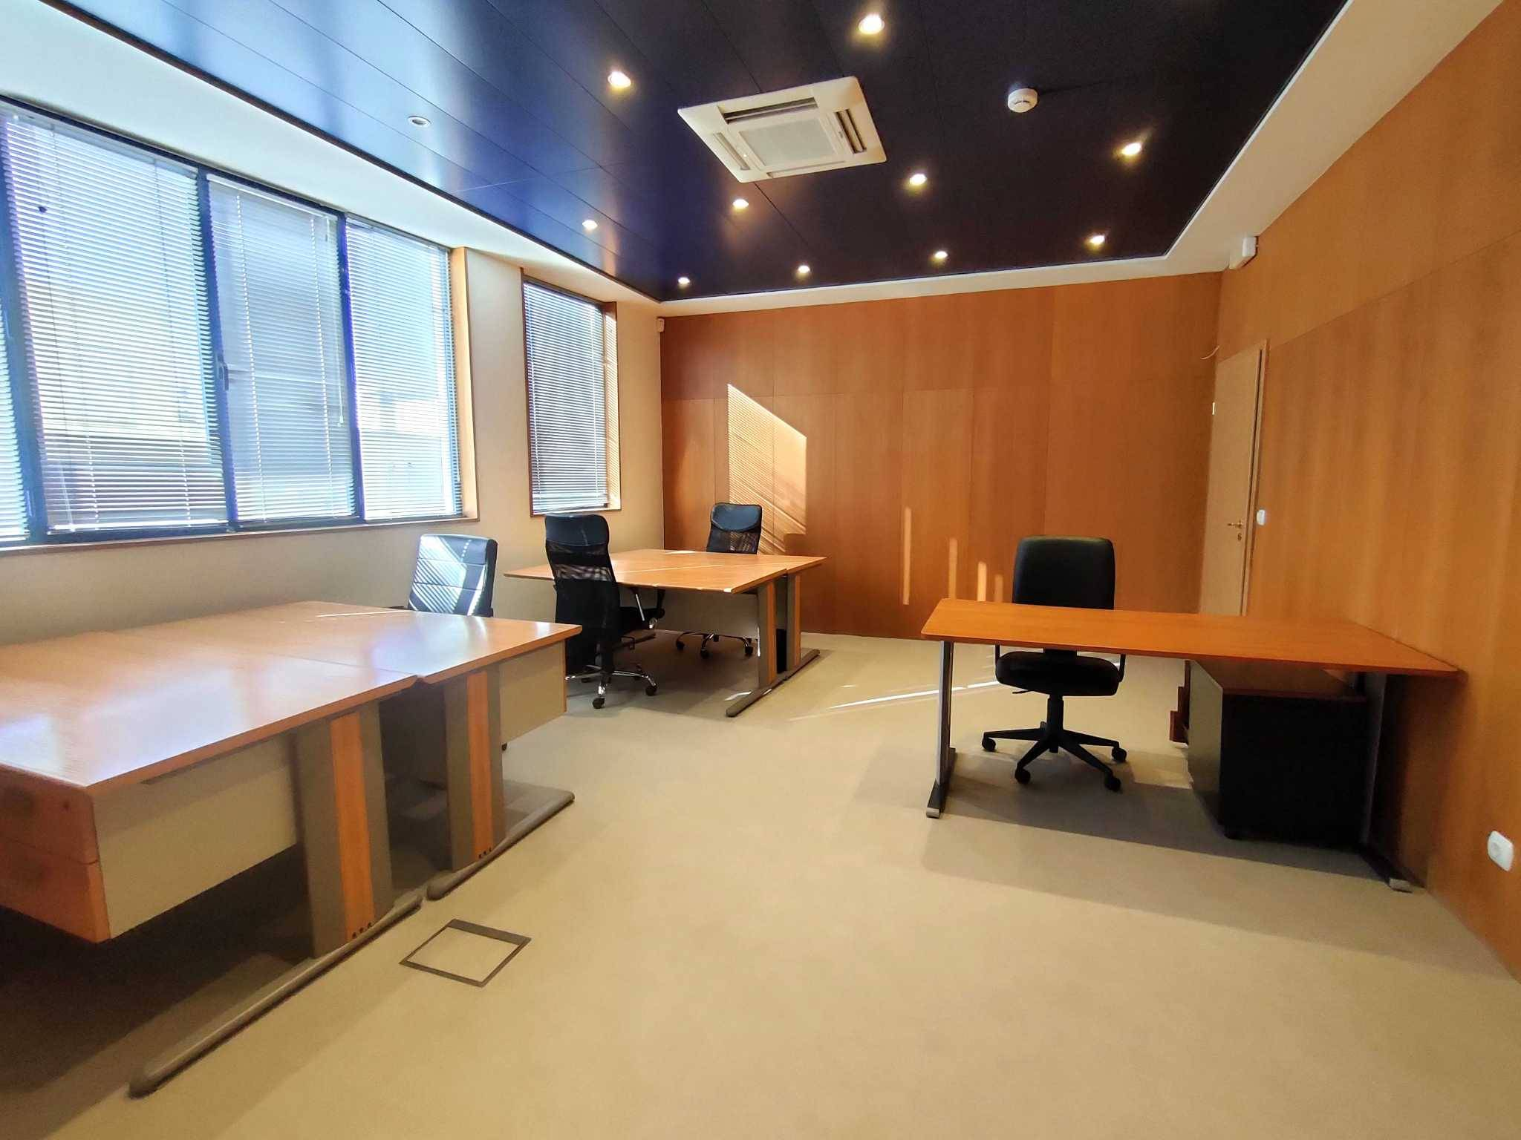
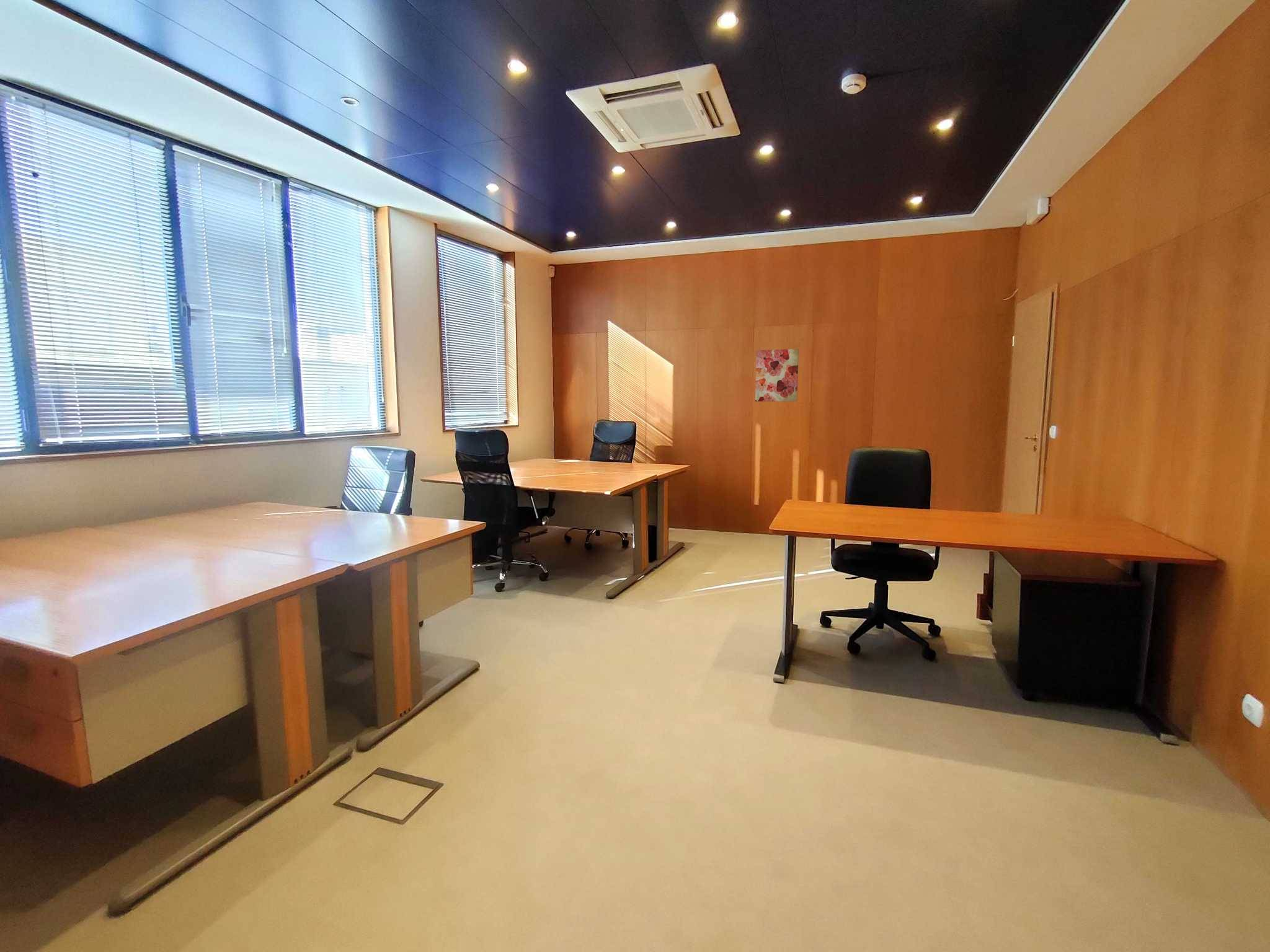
+ wall art [755,348,799,402]
